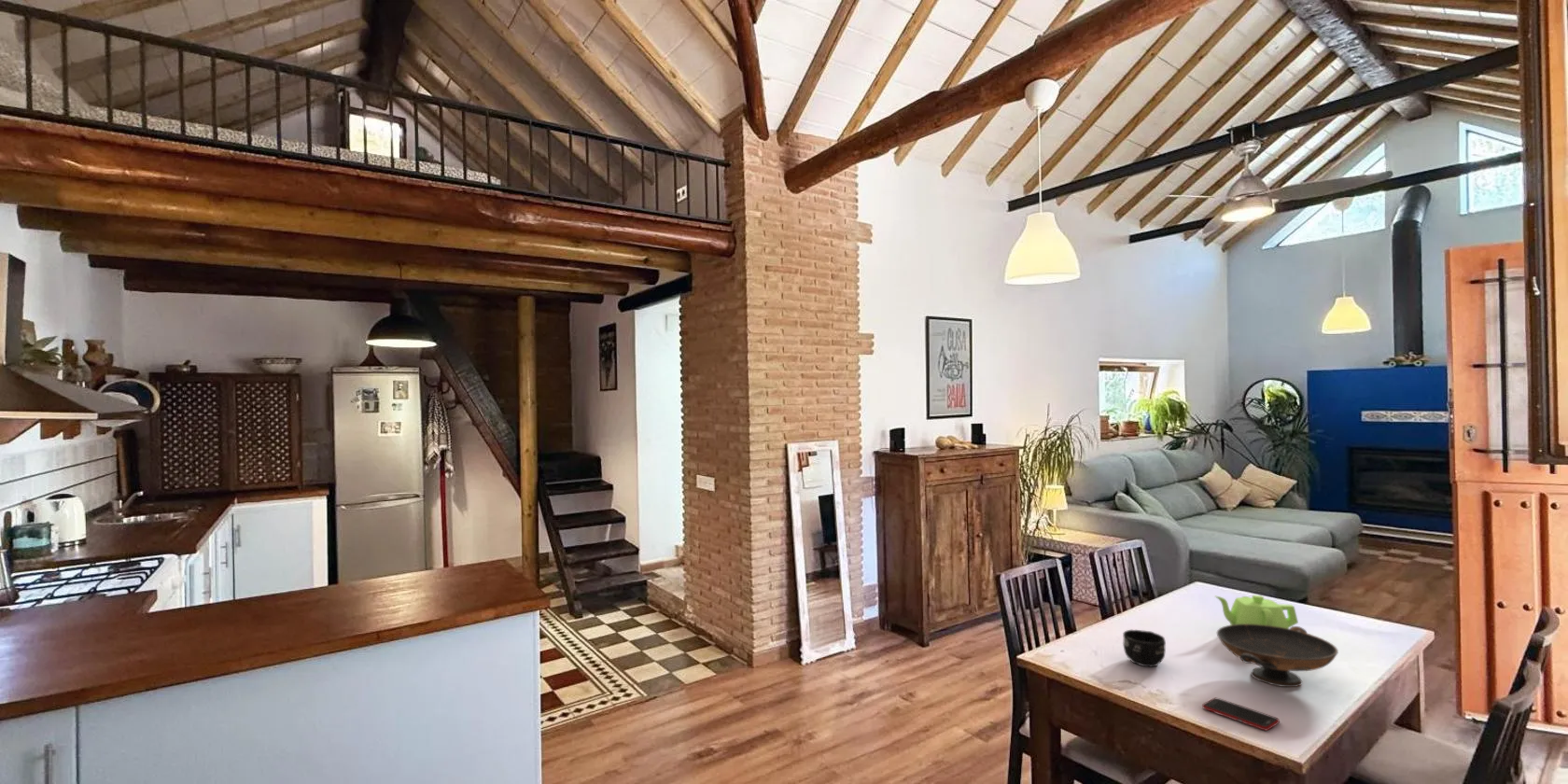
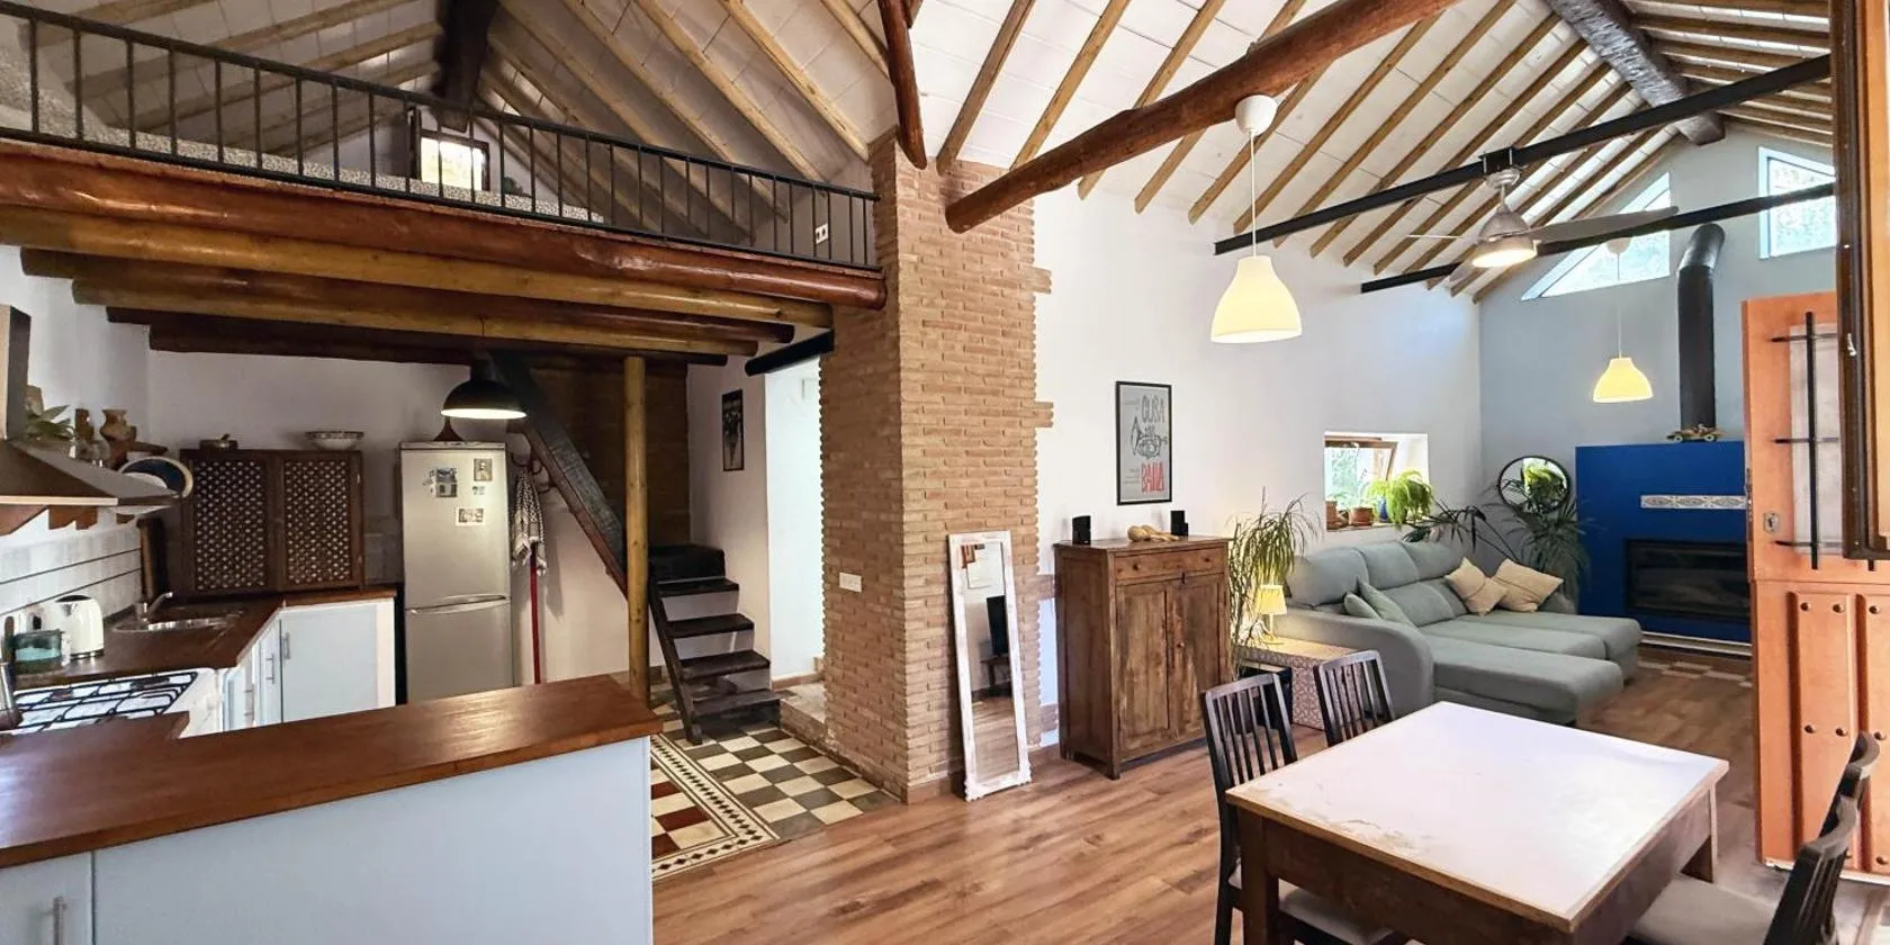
- teapot [1213,595,1299,629]
- decorative bowl [1216,623,1339,688]
- cell phone [1201,697,1281,732]
- mug [1122,629,1167,668]
